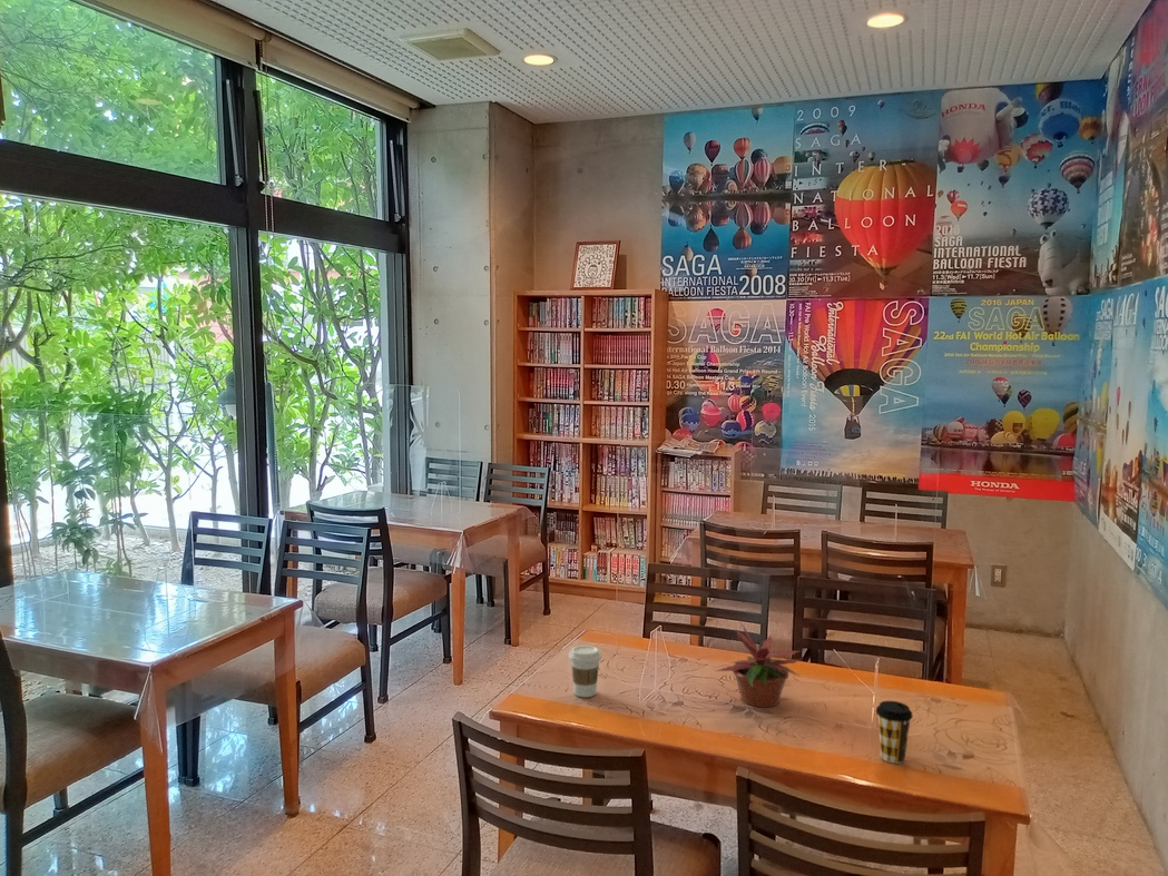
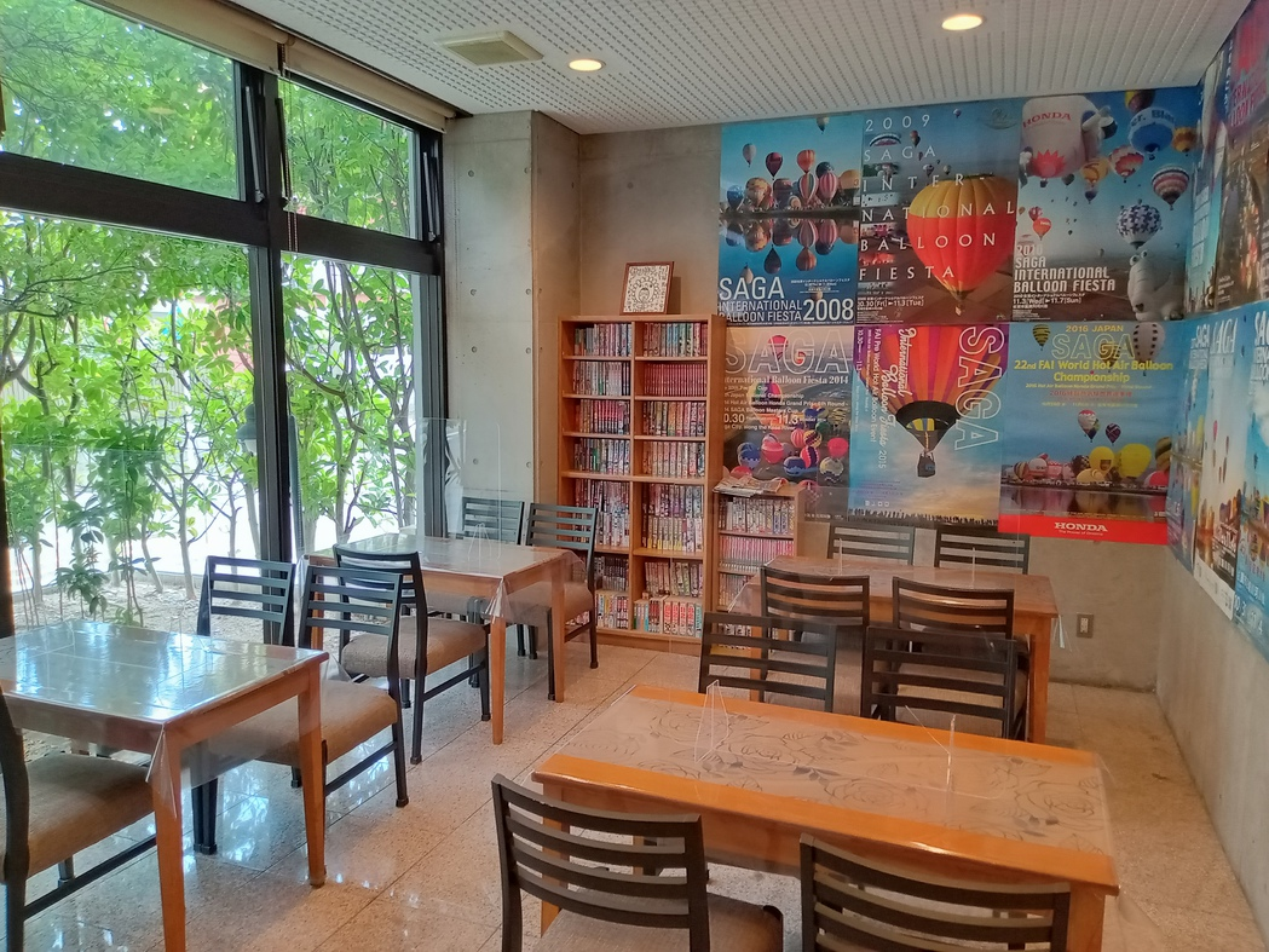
- coffee cup [875,700,914,765]
- coffee cup [568,644,602,698]
- potted plant [714,622,801,708]
